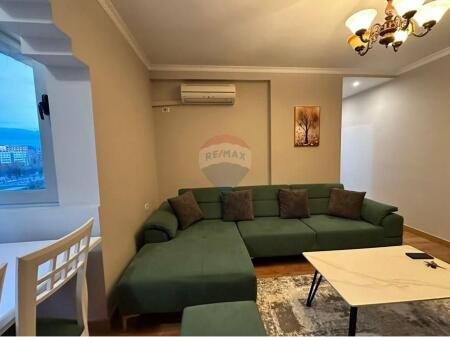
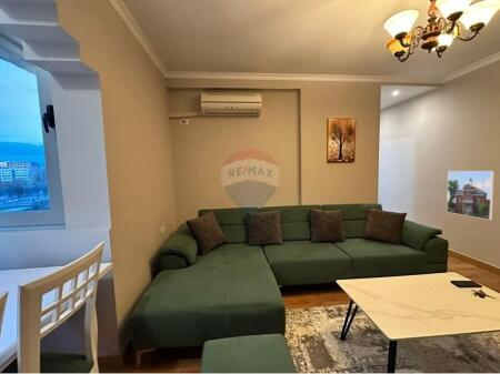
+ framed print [446,170,496,221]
